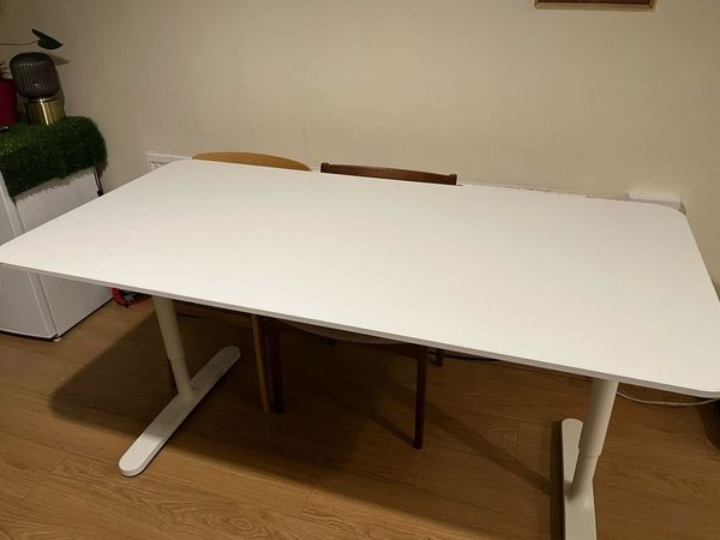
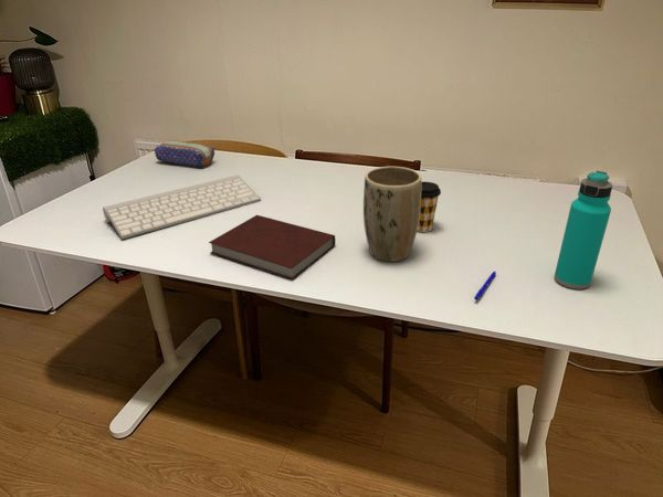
+ plant pot [362,166,423,263]
+ coffee cup [417,181,442,233]
+ keyboard [102,173,262,241]
+ pencil case [154,139,215,168]
+ notebook [208,214,336,281]
+ water bottle [554,170,613,290]
+ pen [473,271,497,300]
